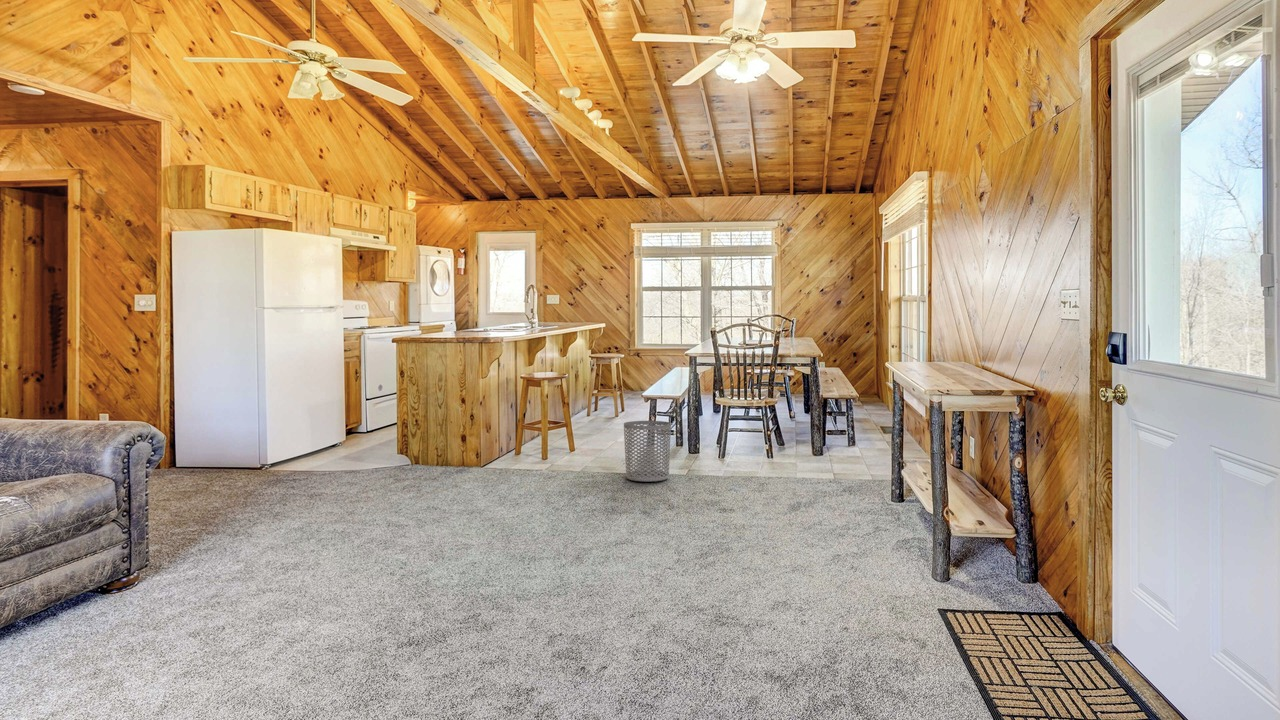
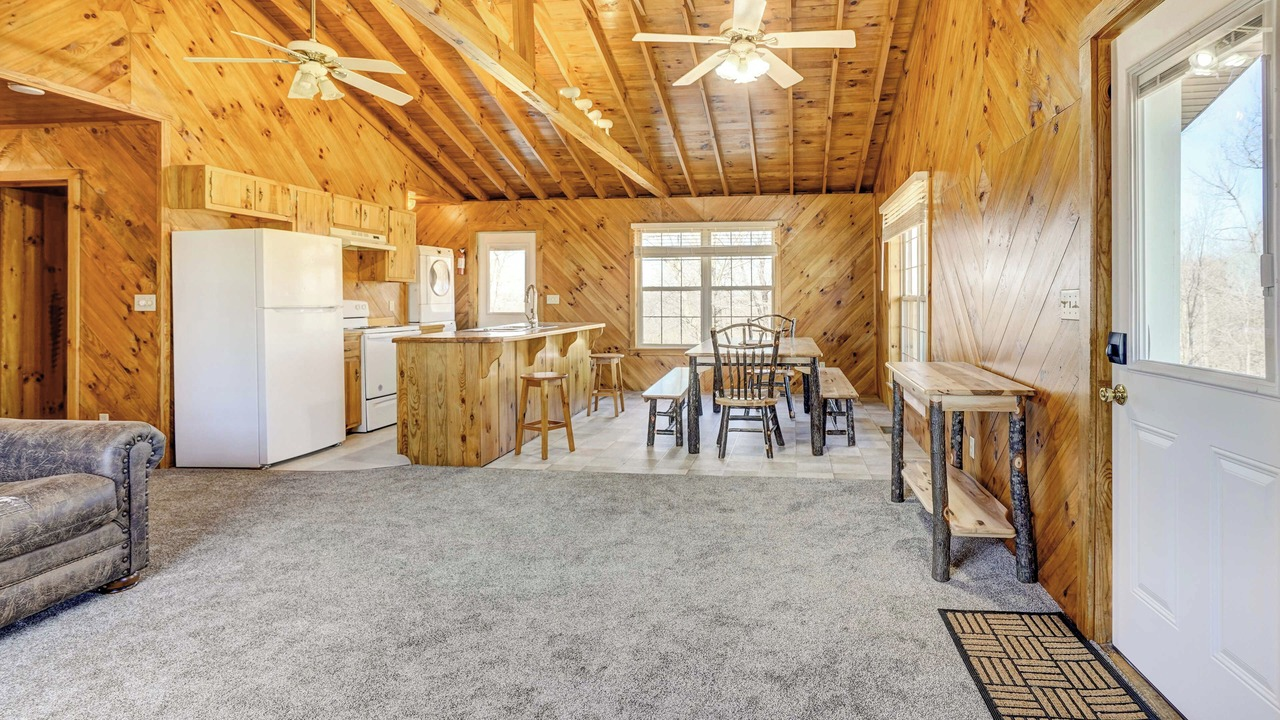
- waste bin [623,420,672,483]
